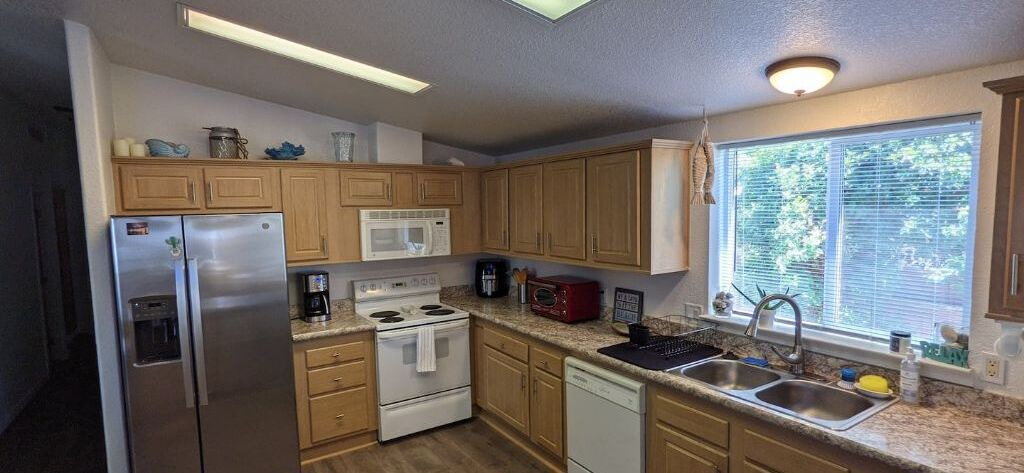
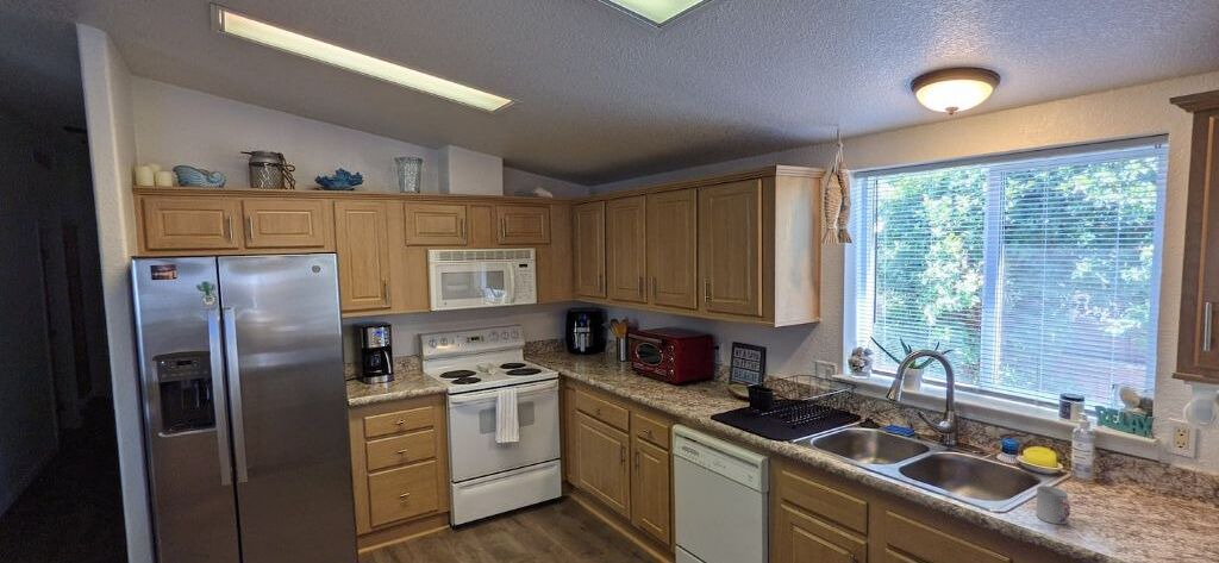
+ cup [1036,484,1071,525]
